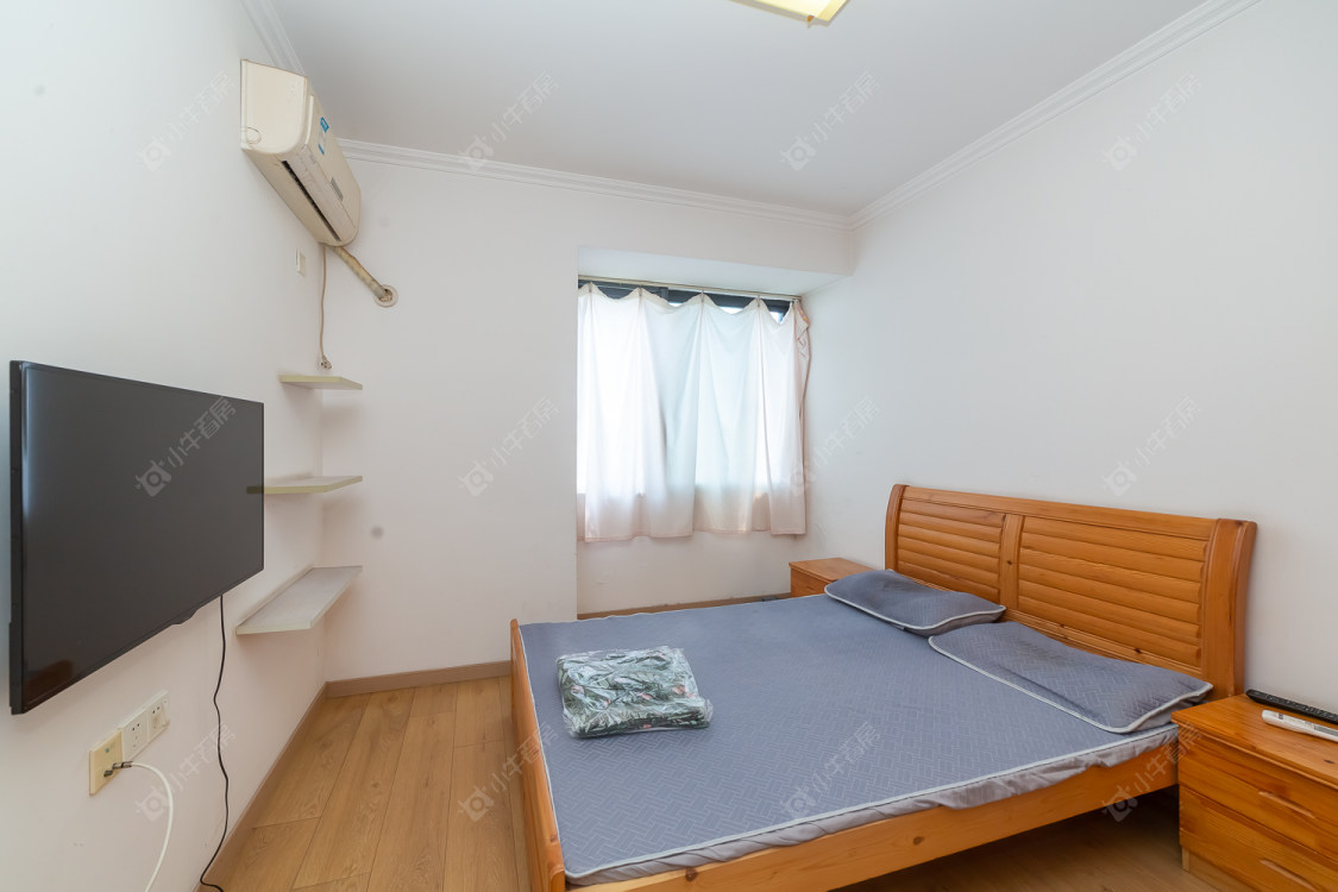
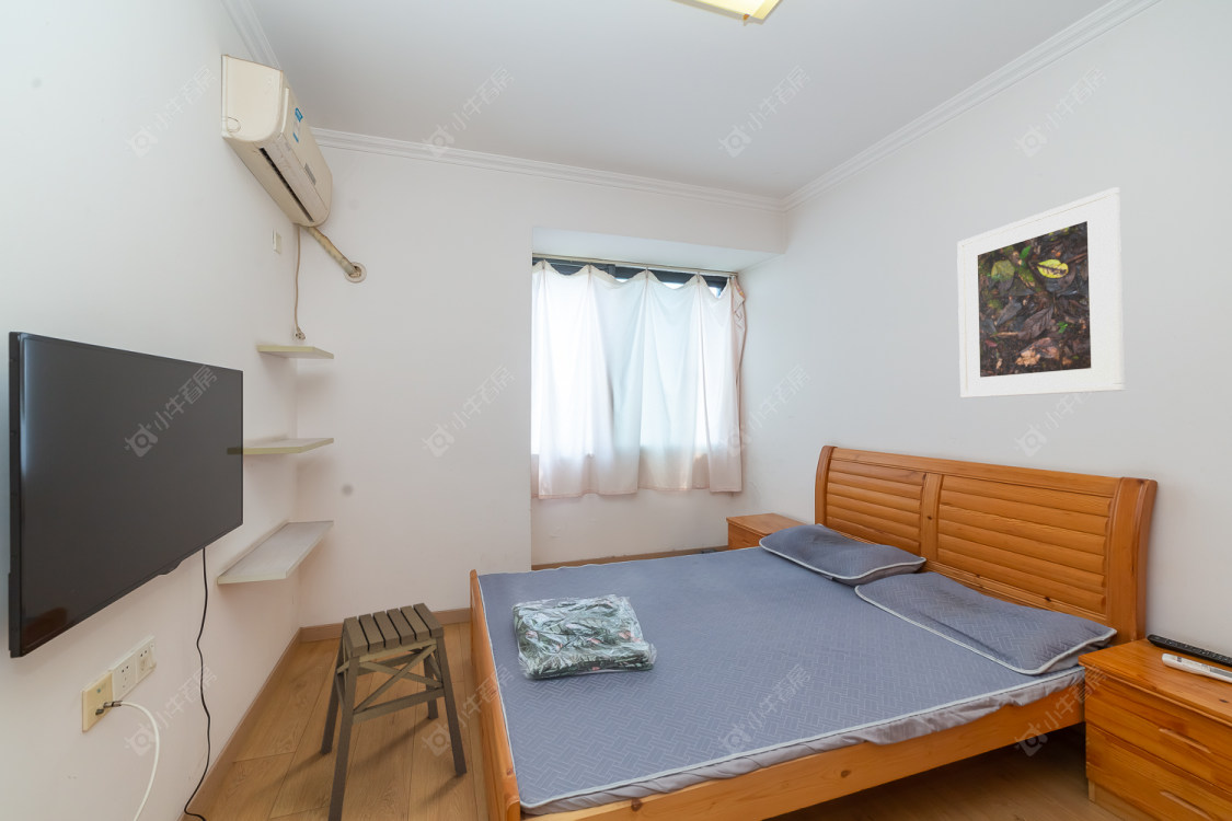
+ stool [320,602,469,821]
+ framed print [956,186,1126,398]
